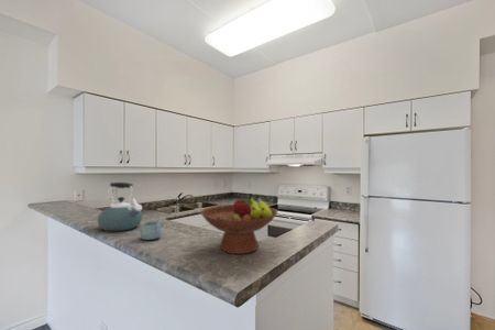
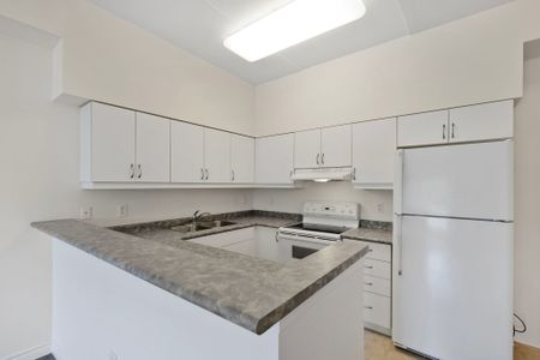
- mug [139,220,164,241]
- fruit bowl [199,193,278,255]
- kettle [97,182,144,232]
